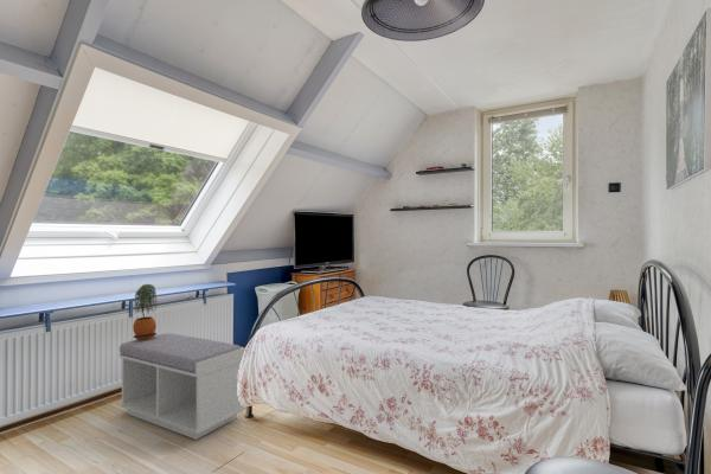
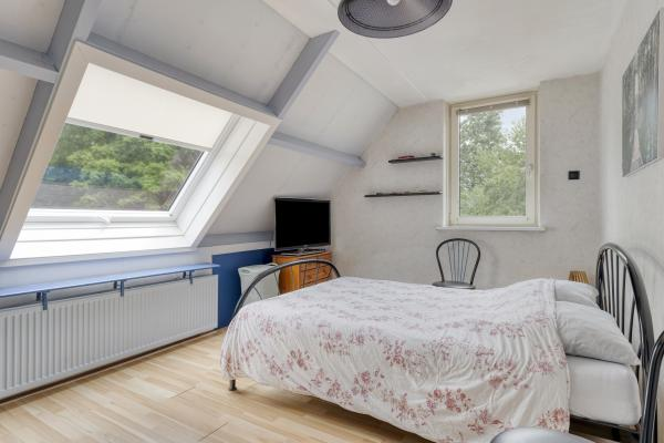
- potted plant [132,283,159,340]
- bench [118,332,246,441]
